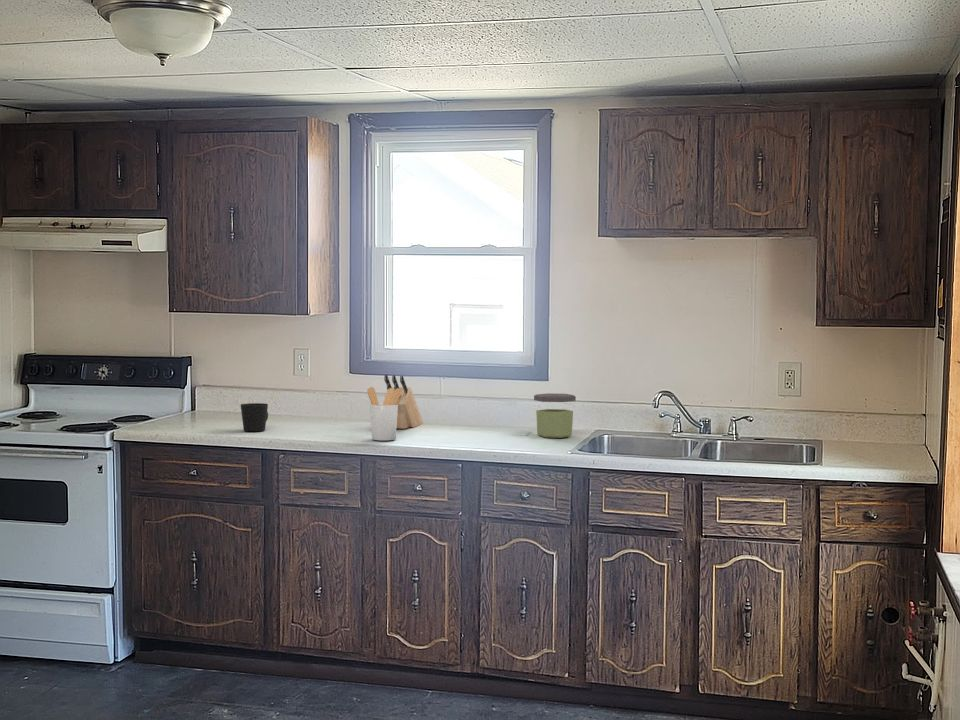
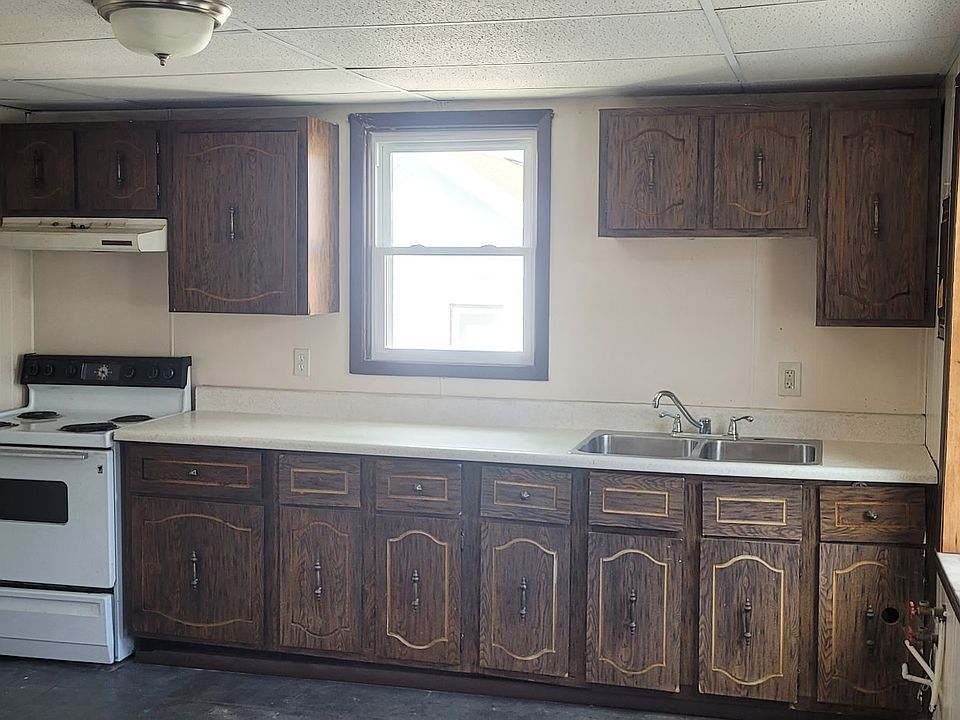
- utensil holder [366,386,404,441]
- knife block [383,373,424,430]
- jar [533,392,577,439]
- cup [240,402,269,432]
